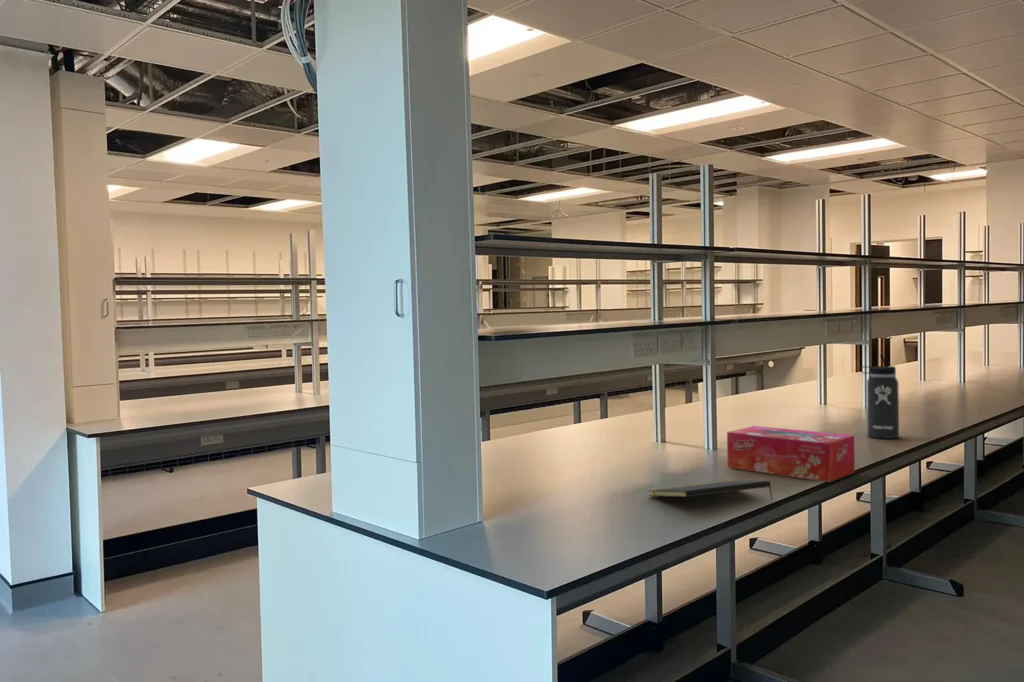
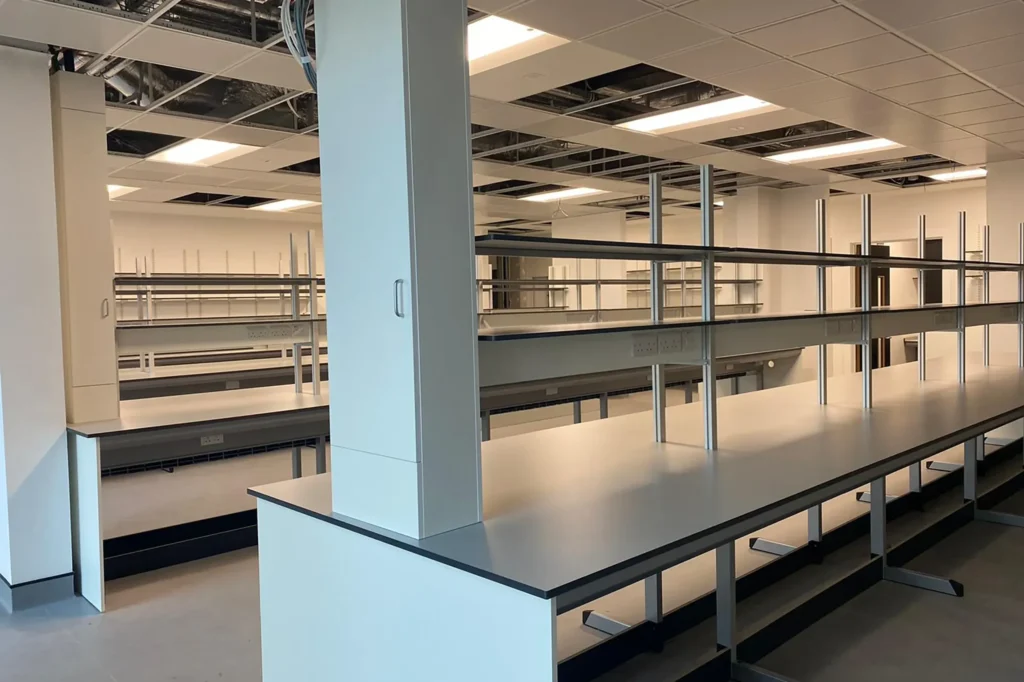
- tissue box [726,425,856,483]
- thermos bottle [859,353,900,440]
- notepad [647,480,774,501]
